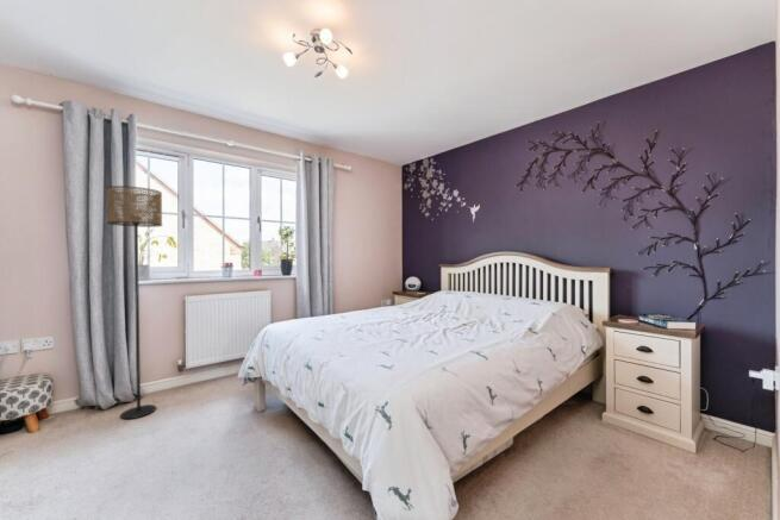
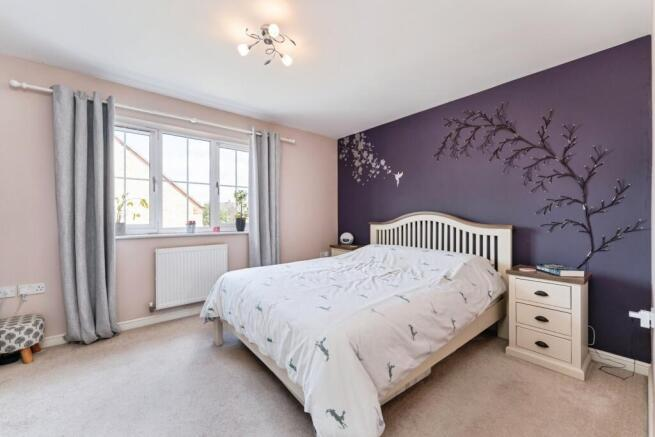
- floor lamp [106,184,163,420]
